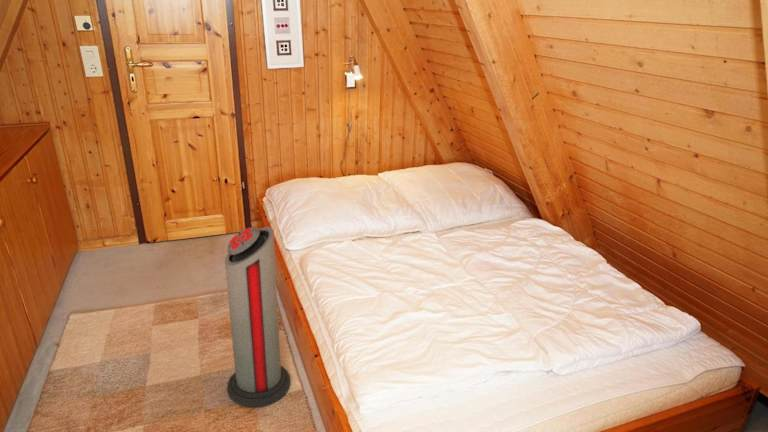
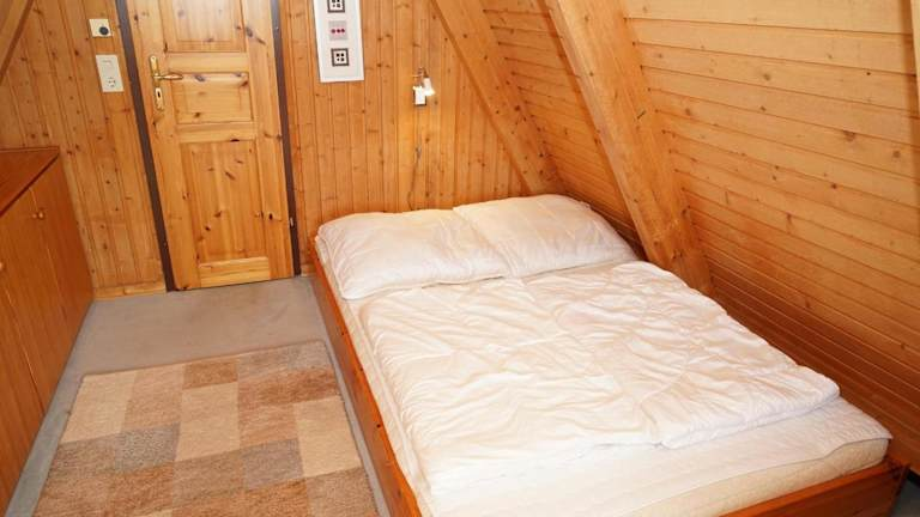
- air purifier [224,226,291,408]
